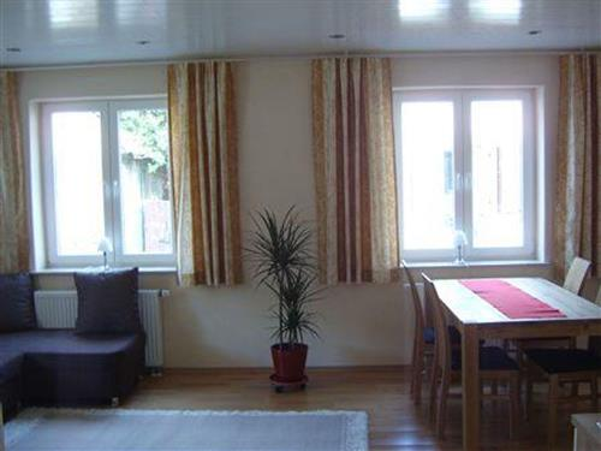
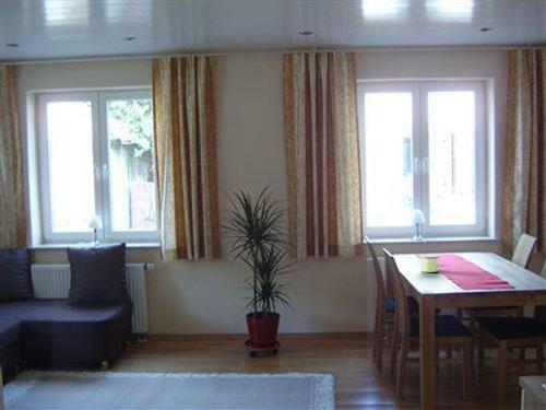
+ candle [418,254,440,273]
